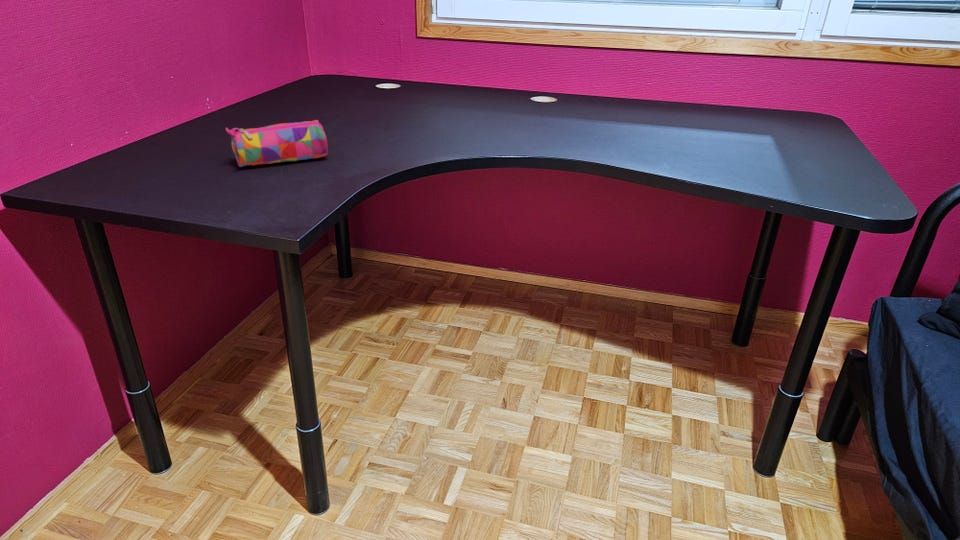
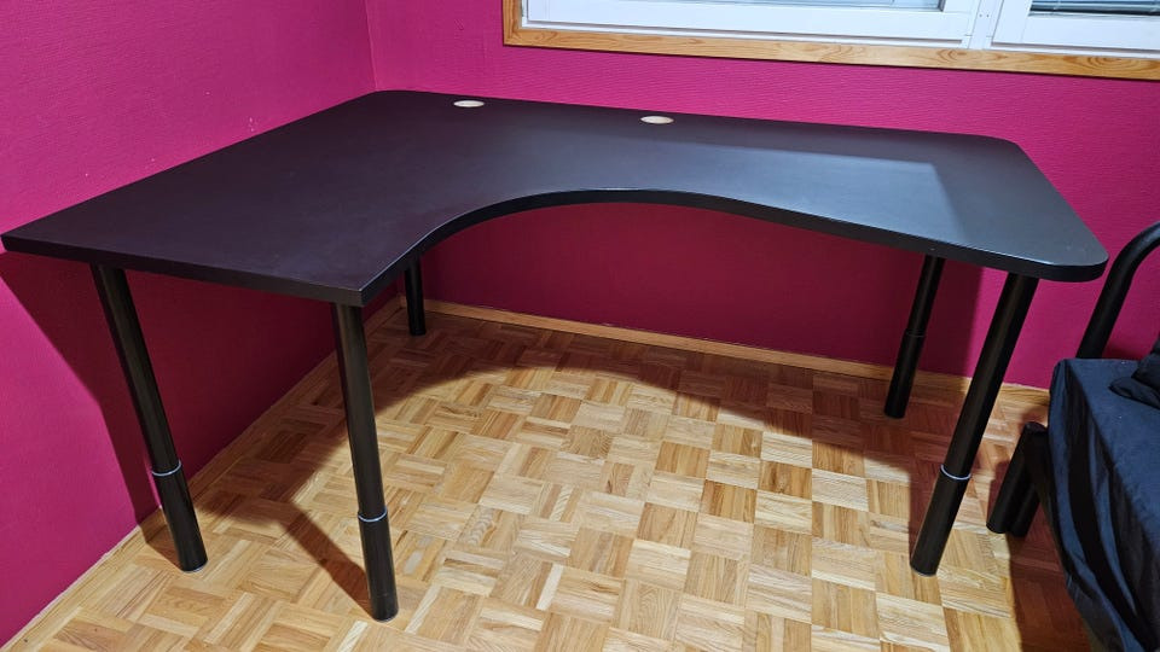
- pencil case [225,119,329,168]
